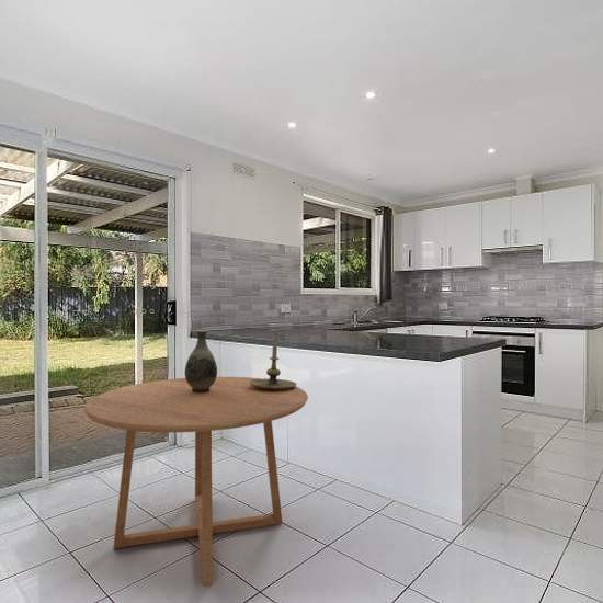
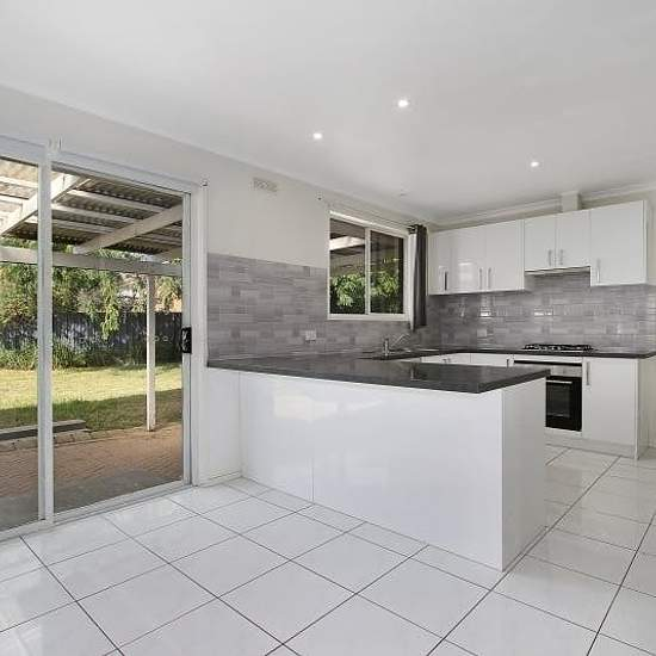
- candle holder [249,331,297,389]
- vase [184,329,218,392]
- dining table [82,376,309,587]
